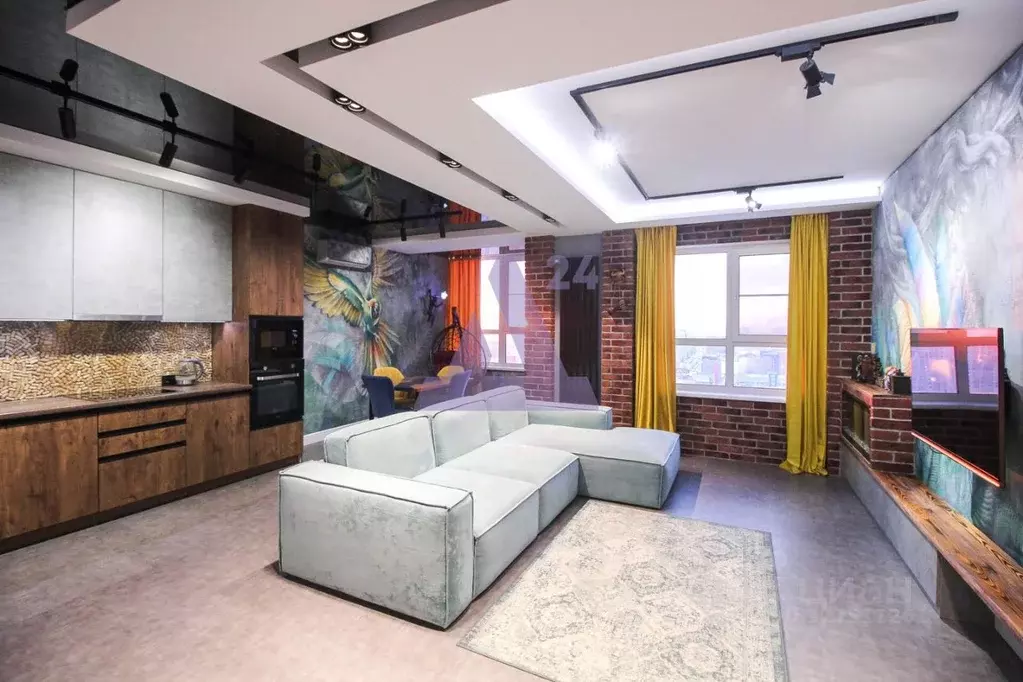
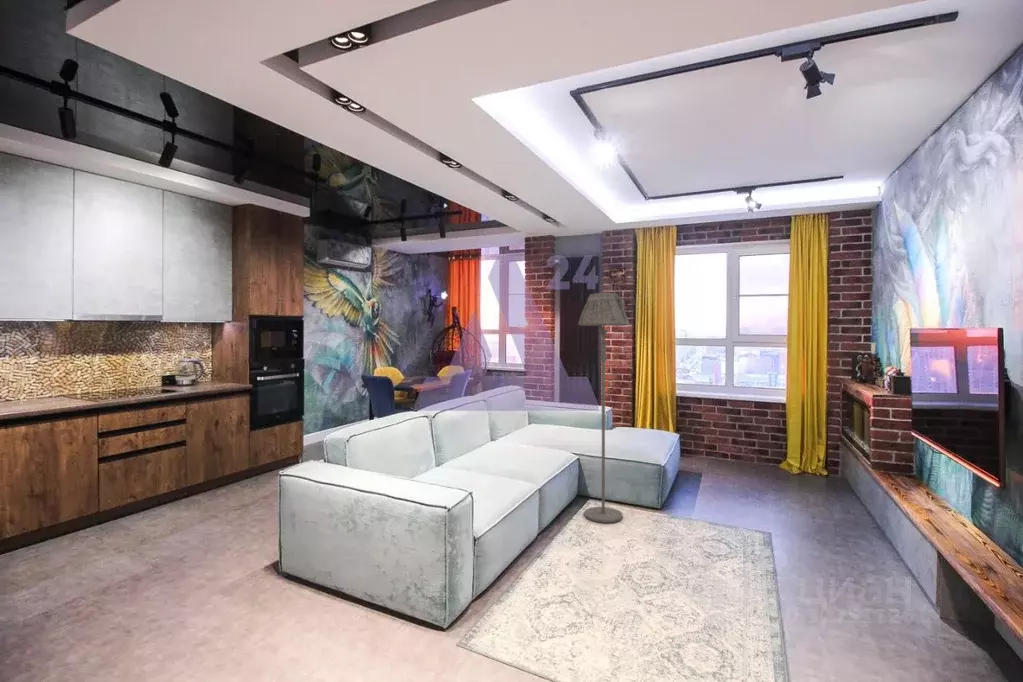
+ floor lamp [577,292,630,524]
